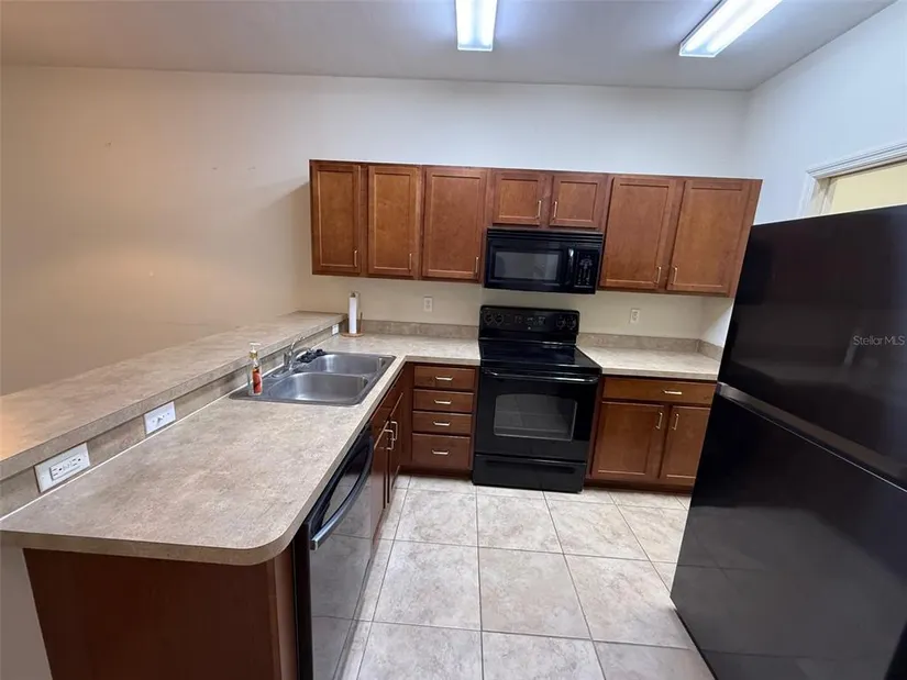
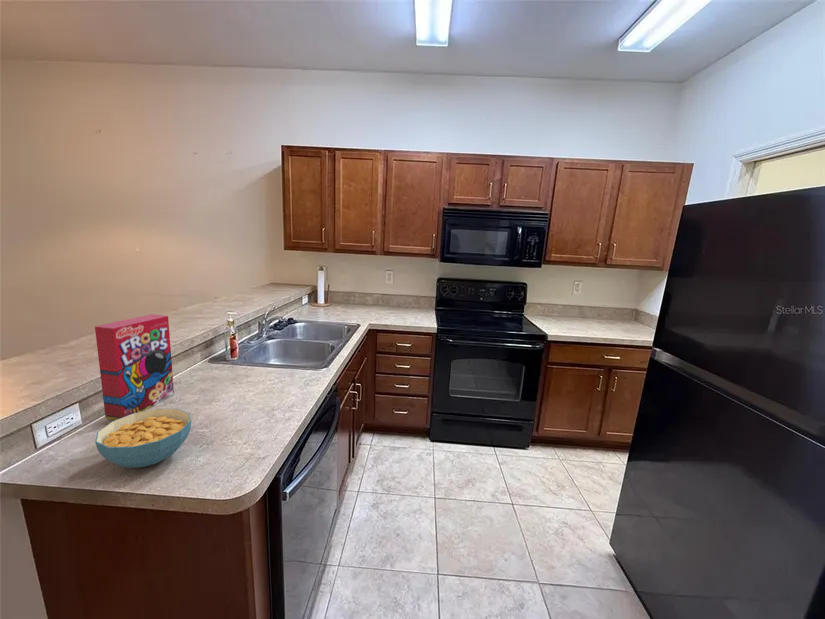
+ cereal bowl [94,408,192,468]
+ cereal box [94,313,175,421]
